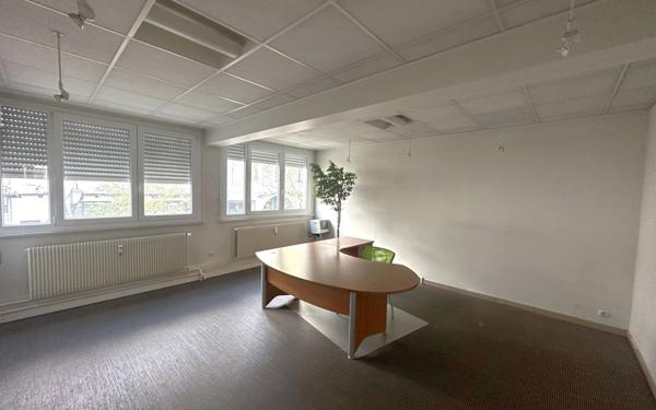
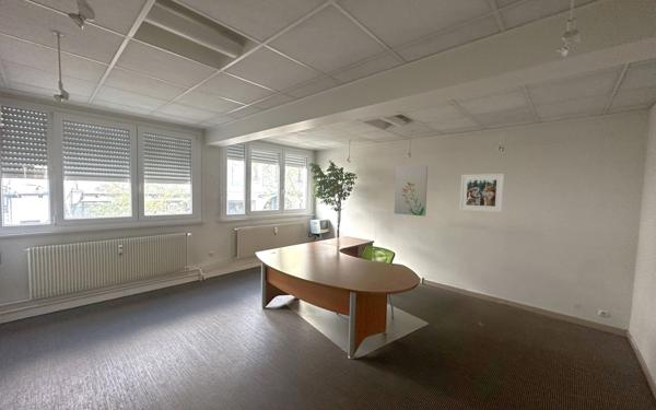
+ wall art [394,164,429,218]
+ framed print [459,173,505,213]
